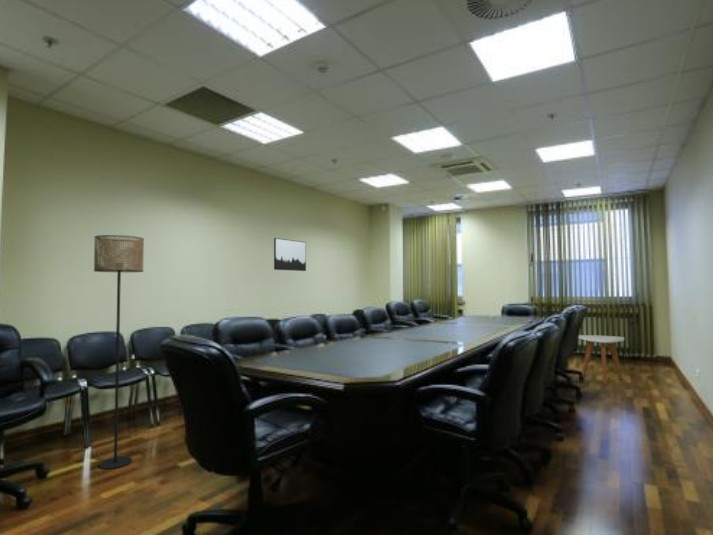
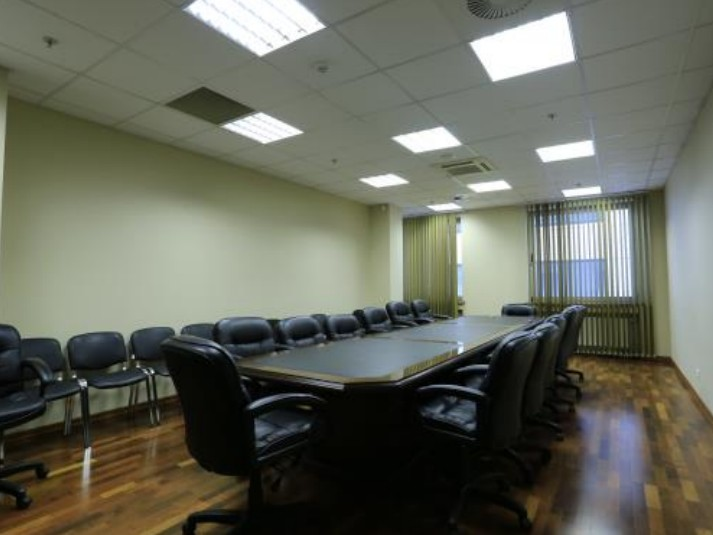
- wall art [273,237,307,272]
- side table [577,334,625,385]
- floor lamp [93,234,145,470]
